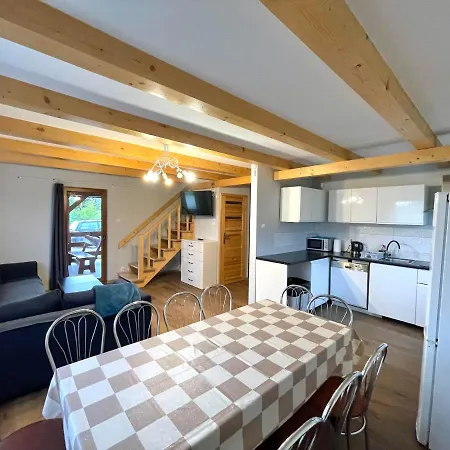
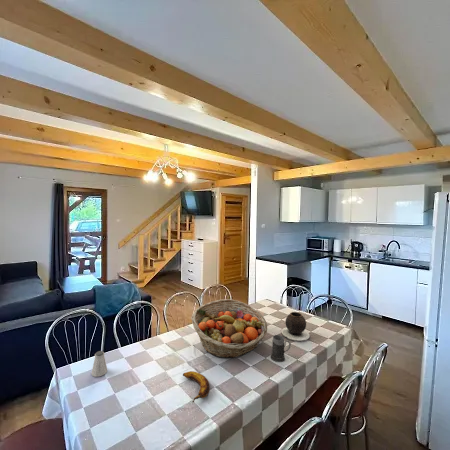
+ saltshaker [90,350,108,378]
+ vase [281,311,311,342]
+ fruit basket [191,298,268,359]
+ mug [270,334,292,363]
+ banana [182,370,211,403]
